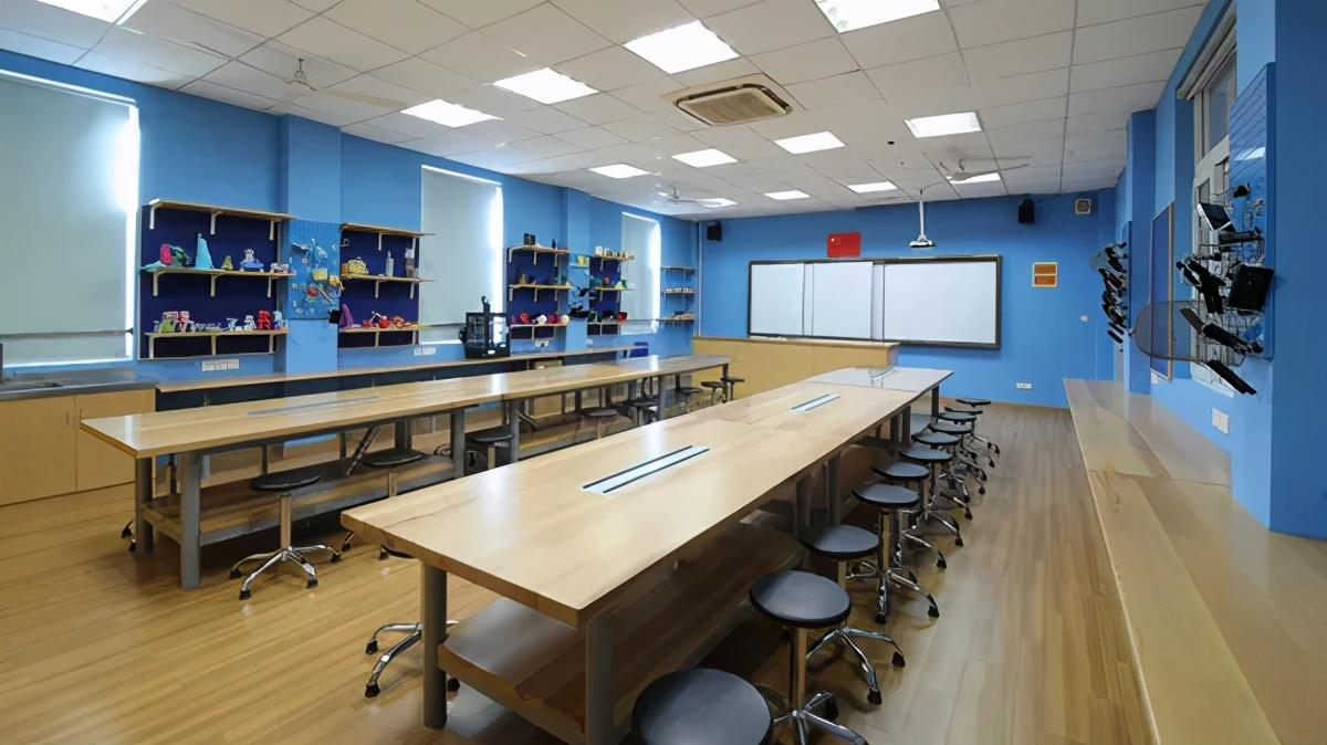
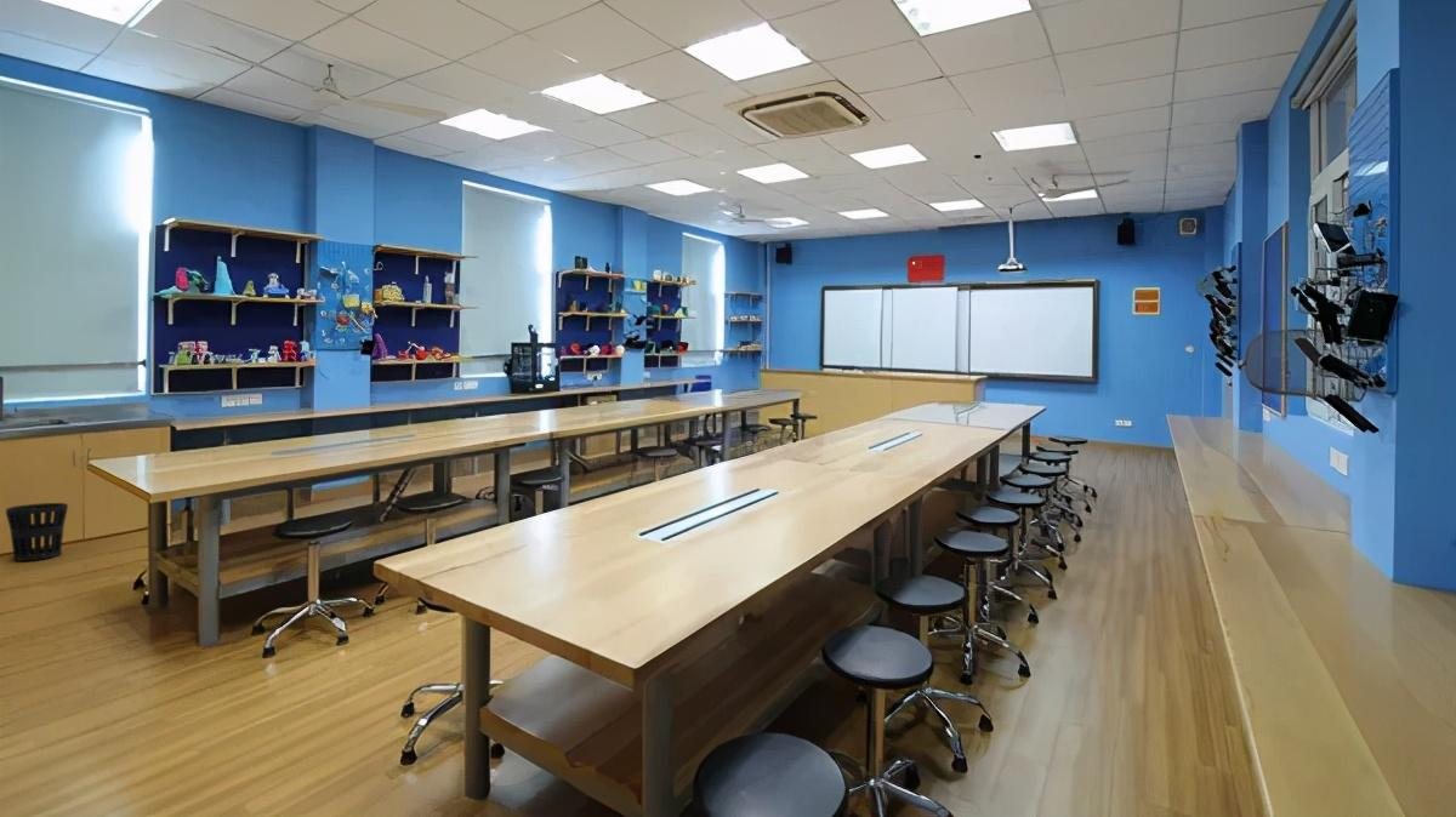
+ wastebasket [5,502,69,562]
